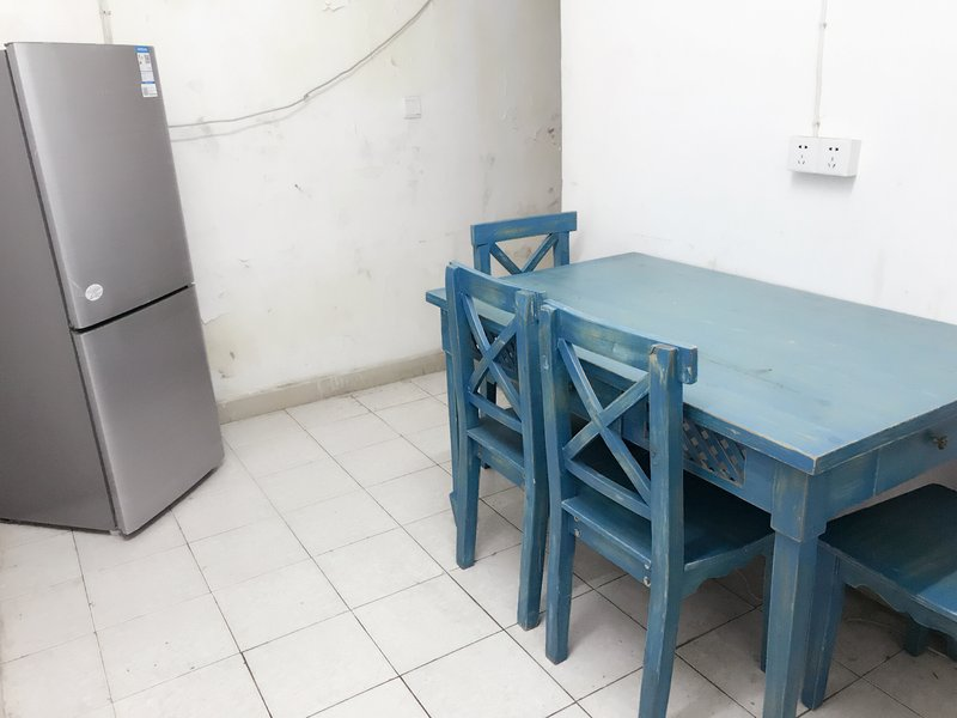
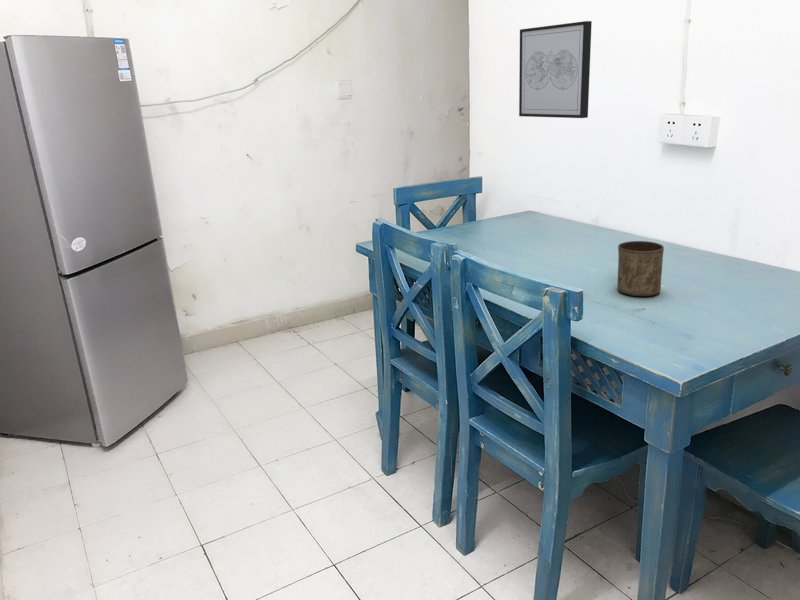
+ cup [617,240,665,297]
+ wall art [518,20,593,119]
